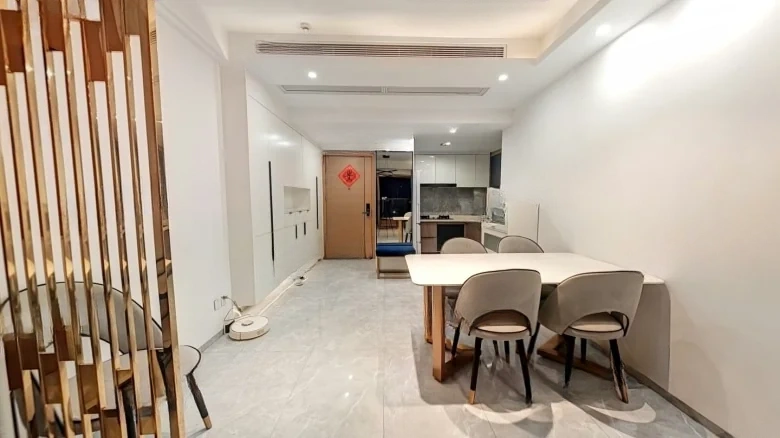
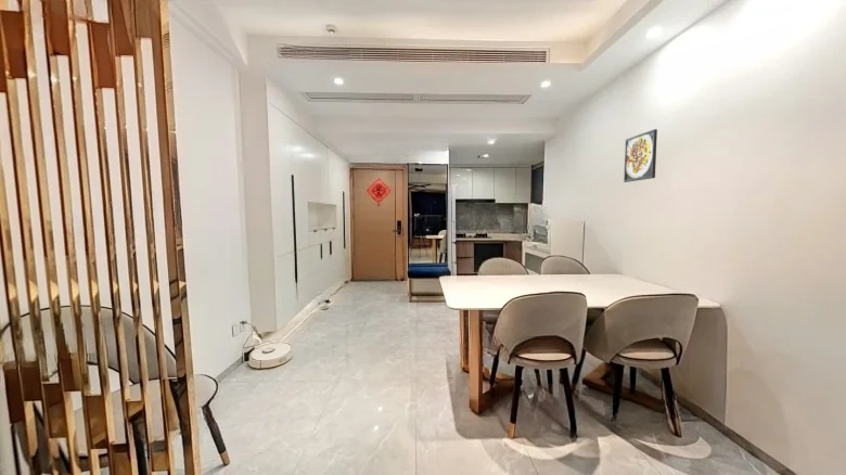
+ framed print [623,128,658,183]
